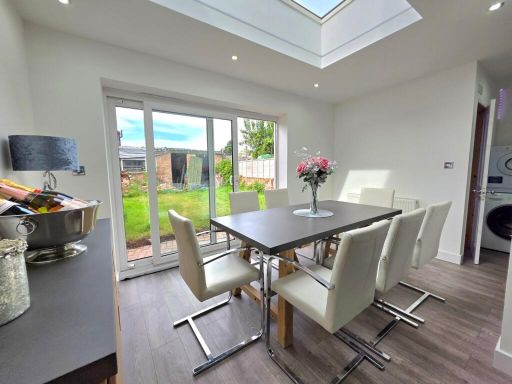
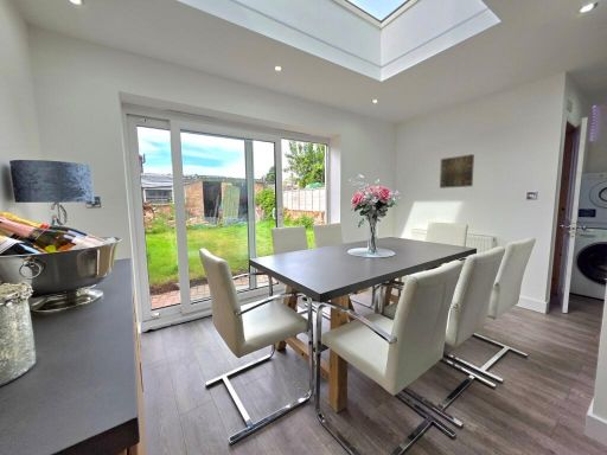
+ wall art [439,153,475,190]
